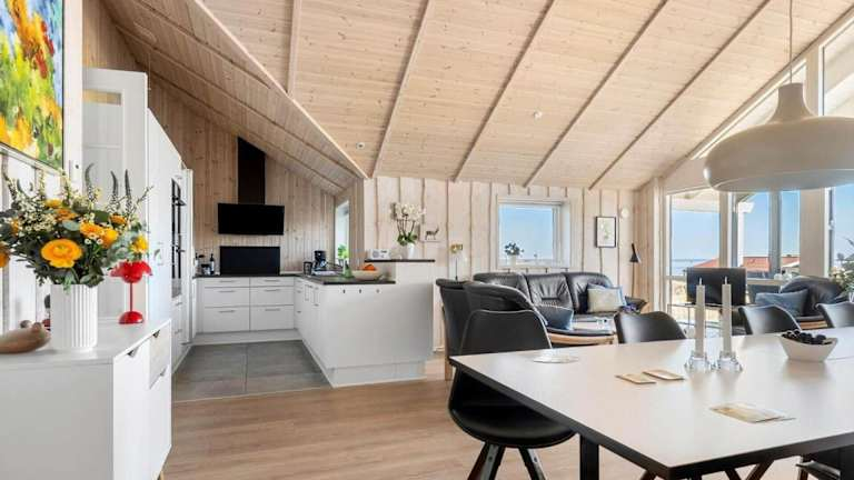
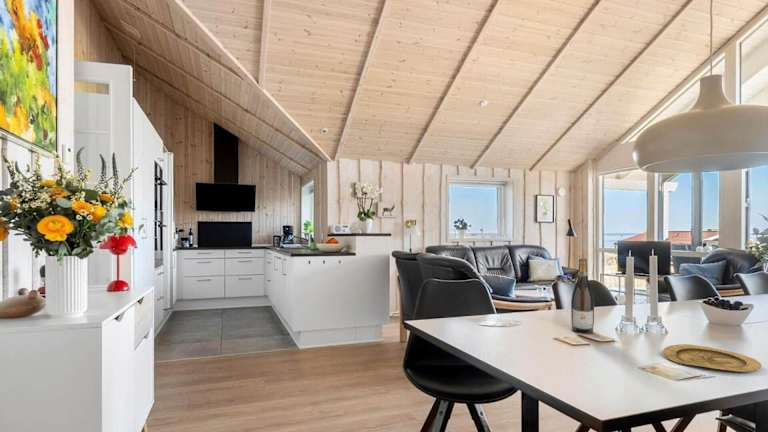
+ plate [662,343,763,373]
+ wine bottle [570,257,595,335]
